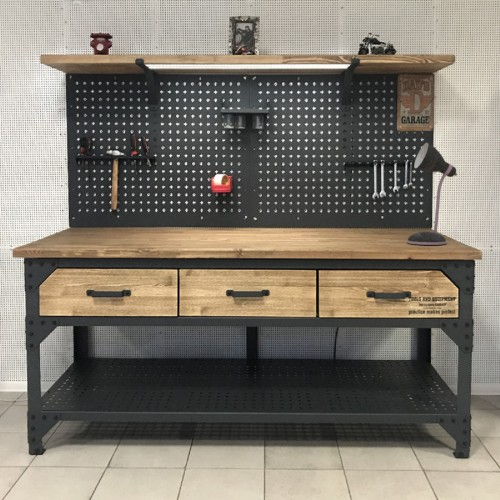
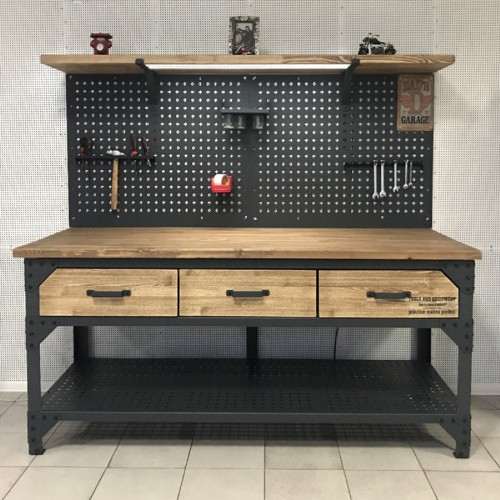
- desk lamp [406,142,458,246]
